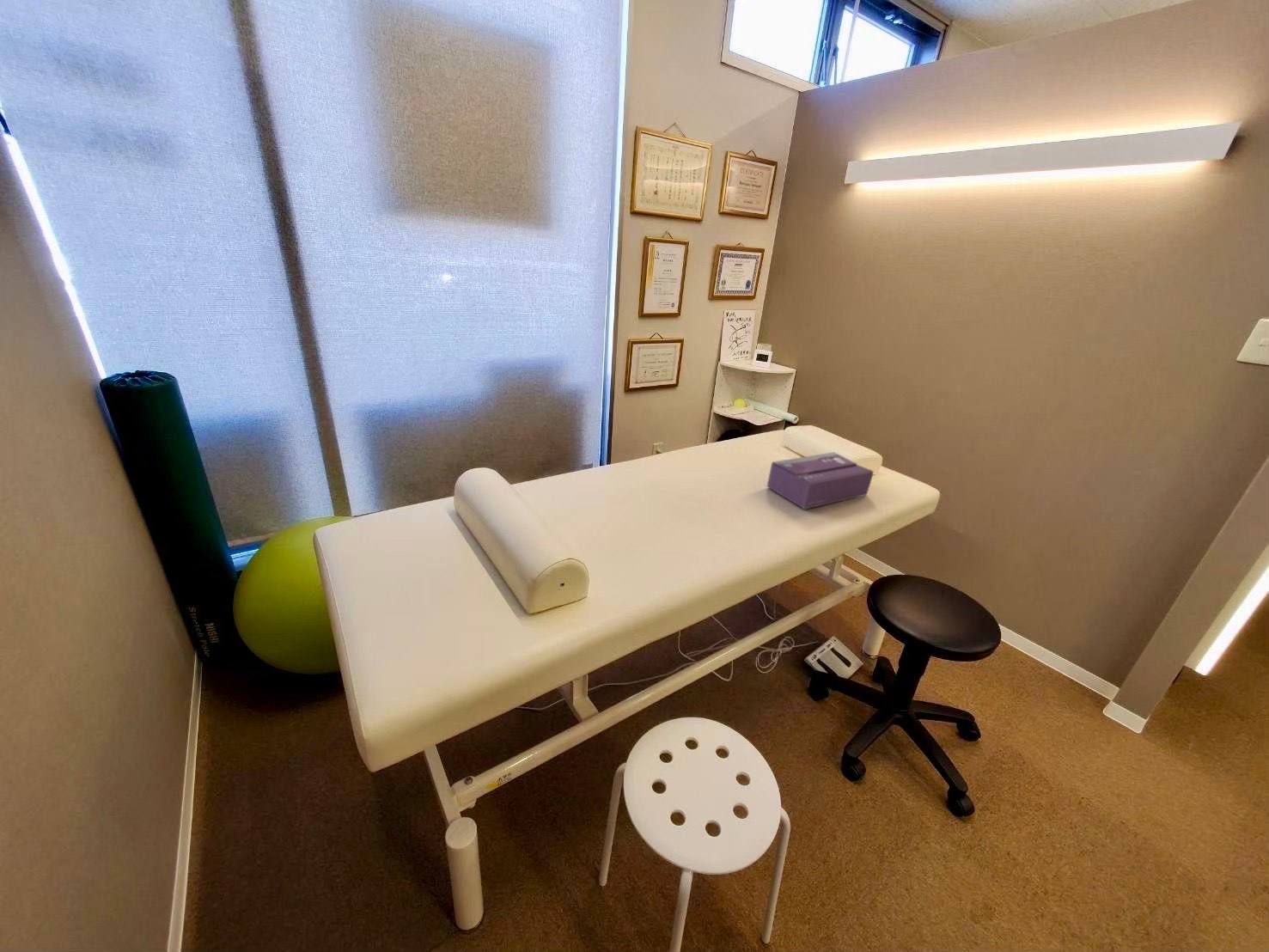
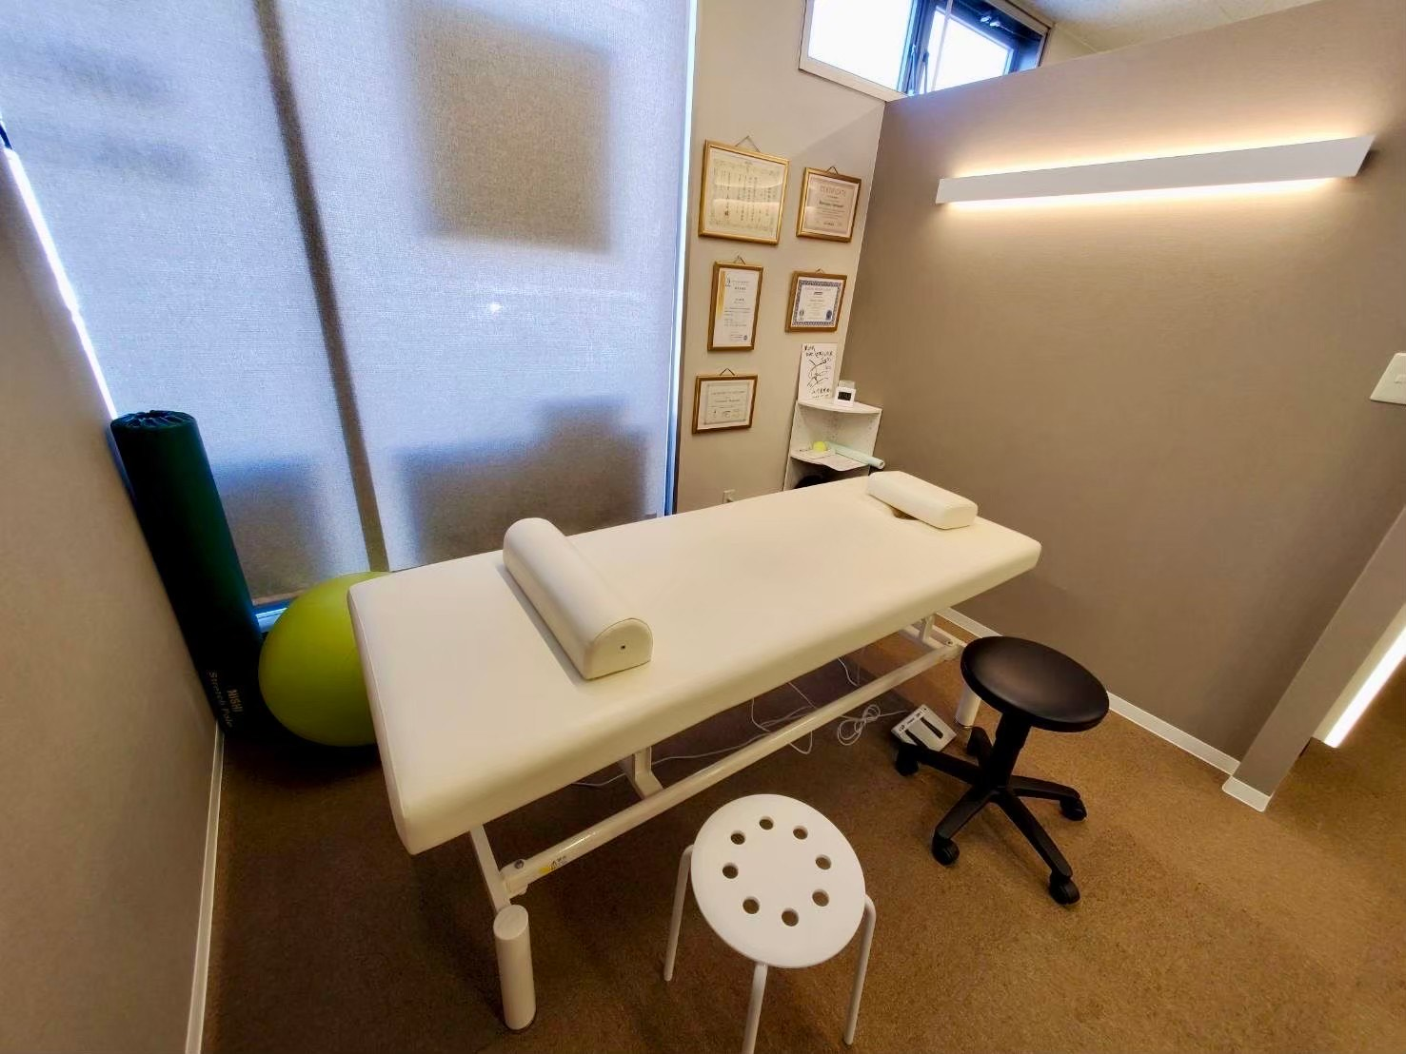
- tissue box [766,451,875,510]
